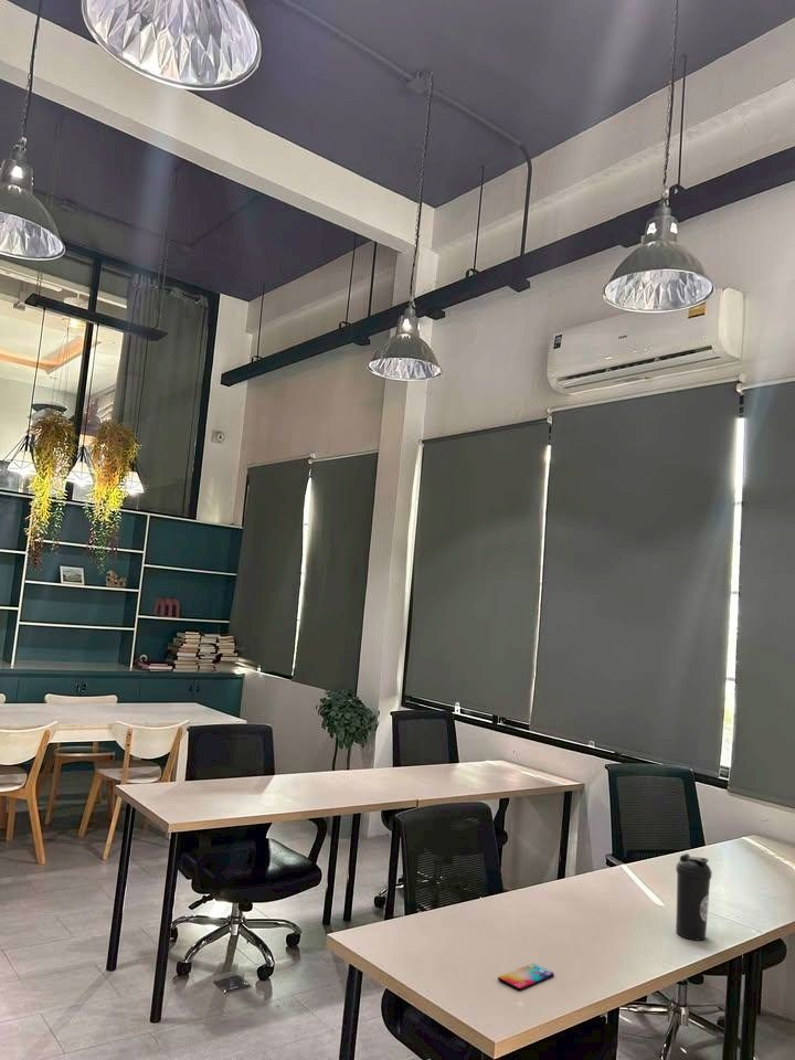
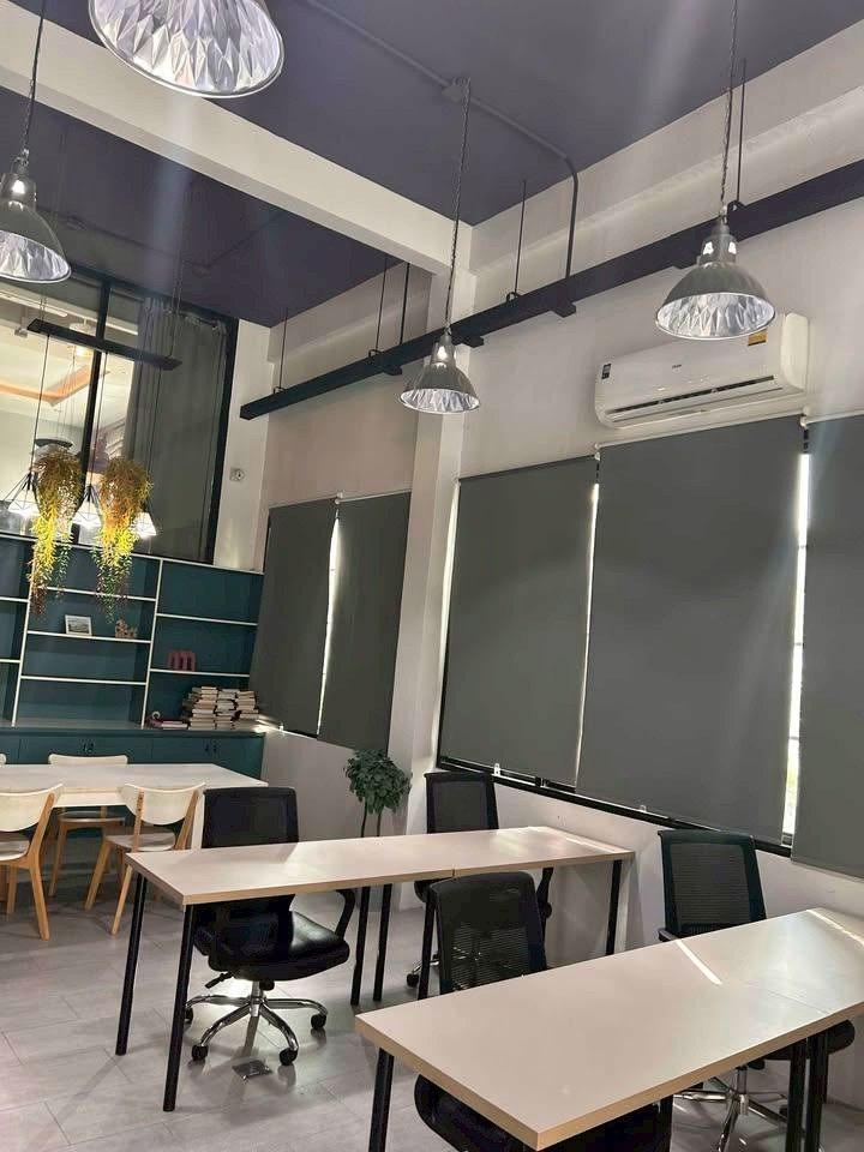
- water bottle [675,852,713,942]
- smartphone [497,962,555,992]
